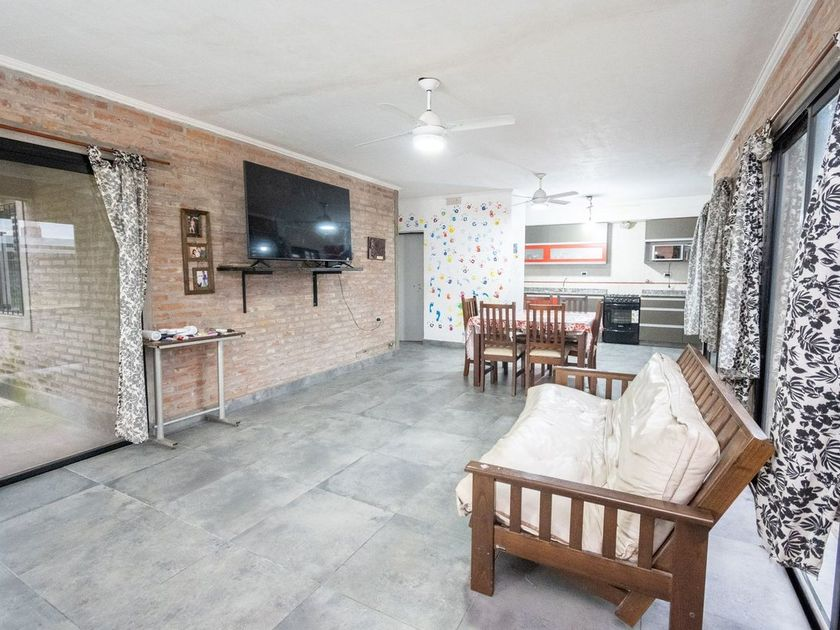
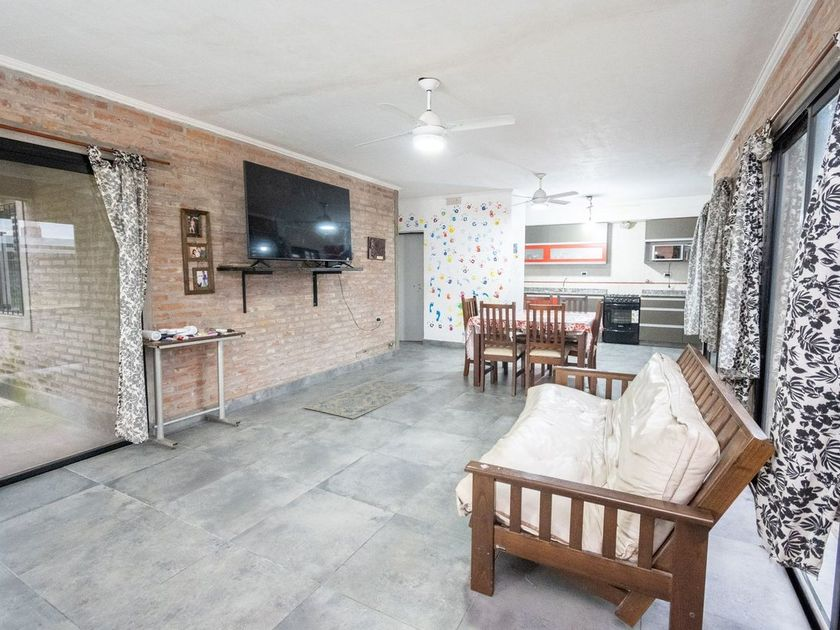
+ rug [302,379,422,420]
